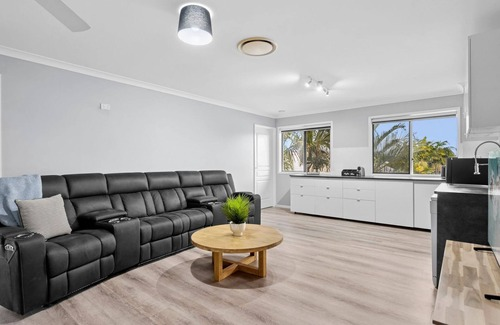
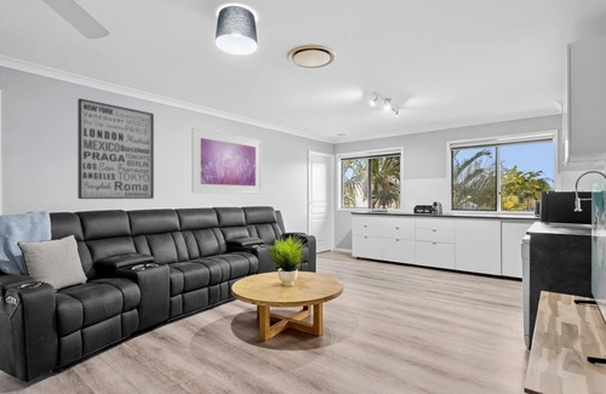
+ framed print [190,126,263,195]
+ wall art [76,97,155,200]
